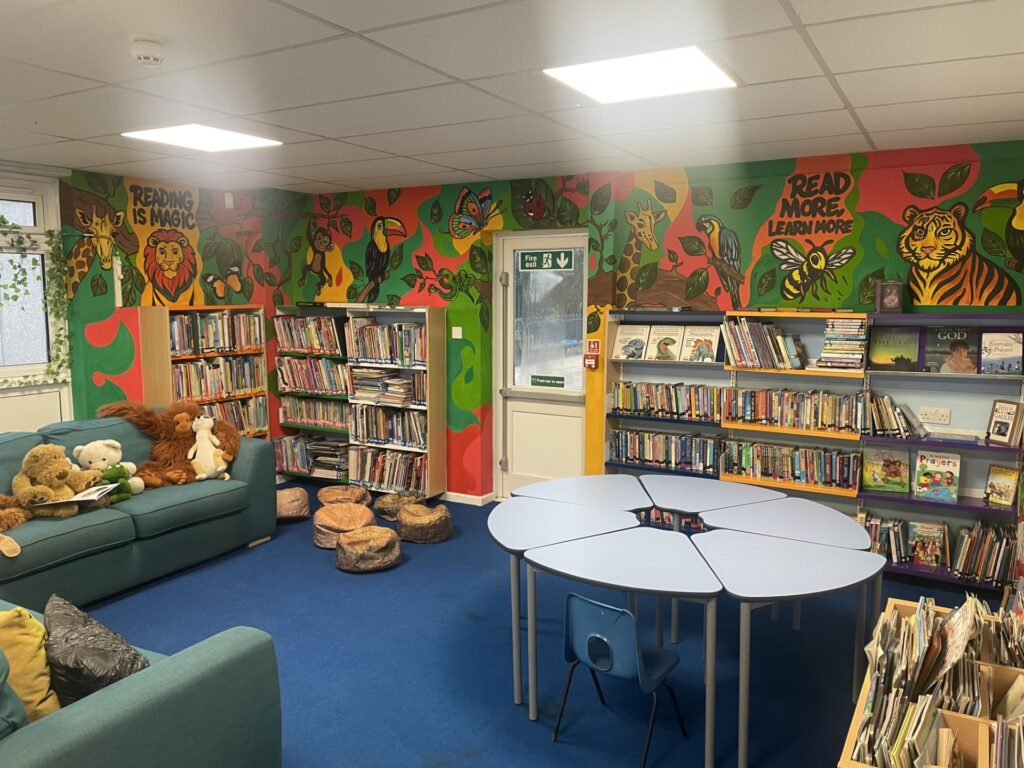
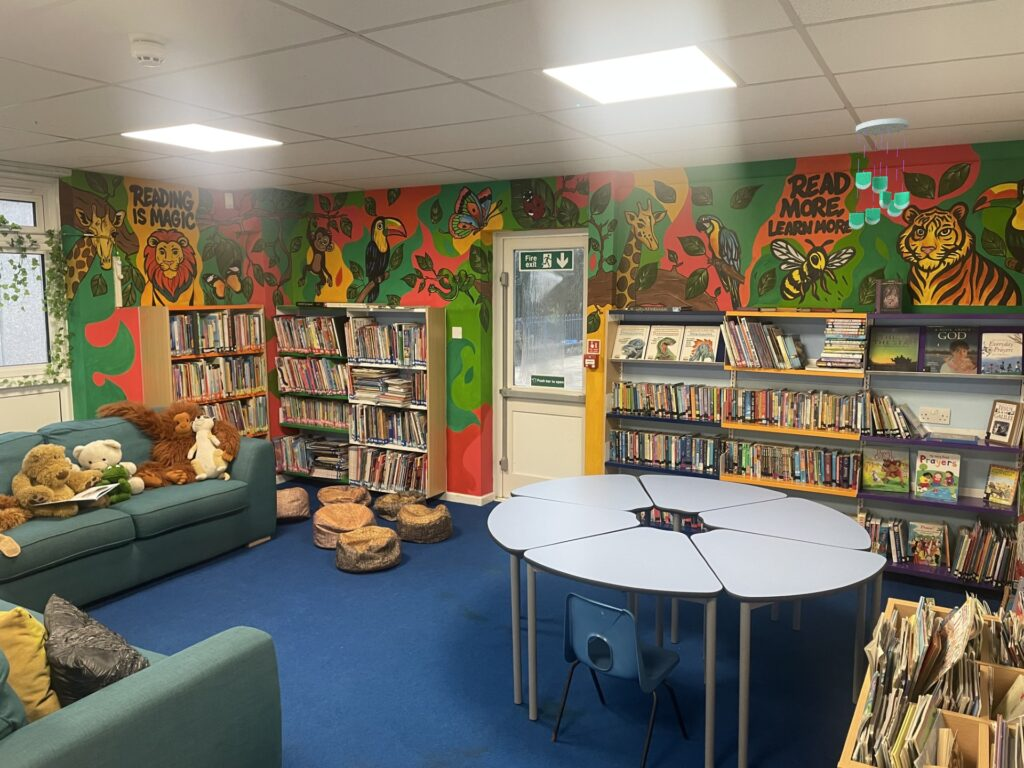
+ ceiling mobile [848,117,911,230]
